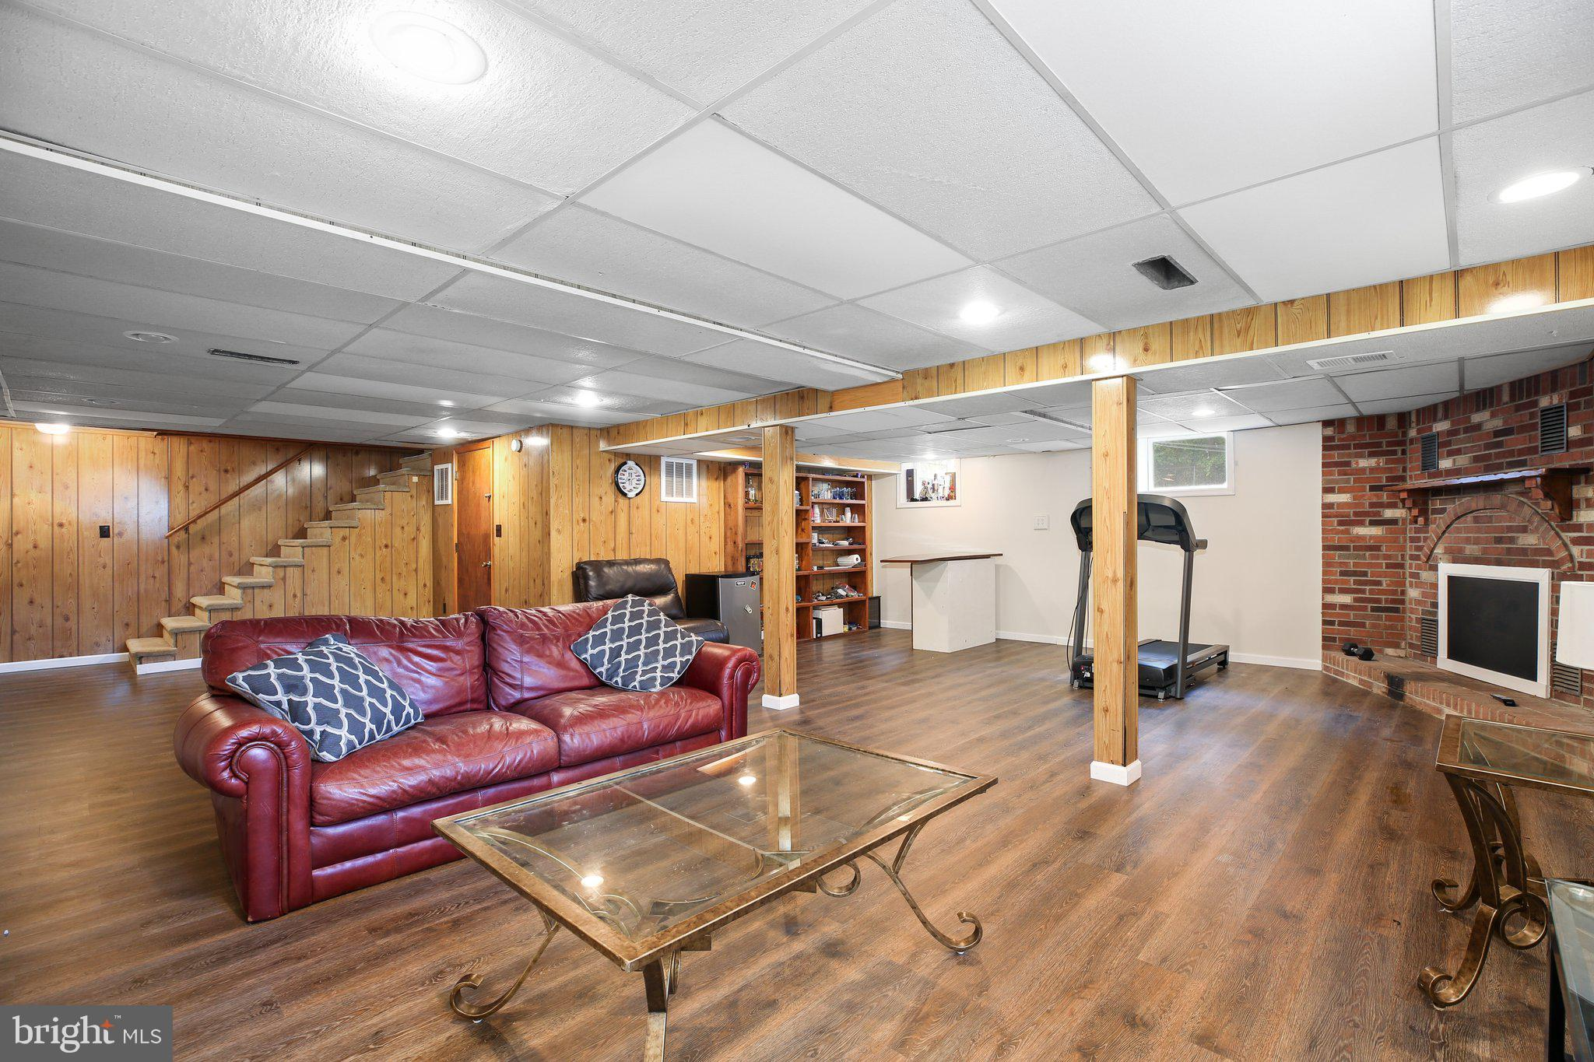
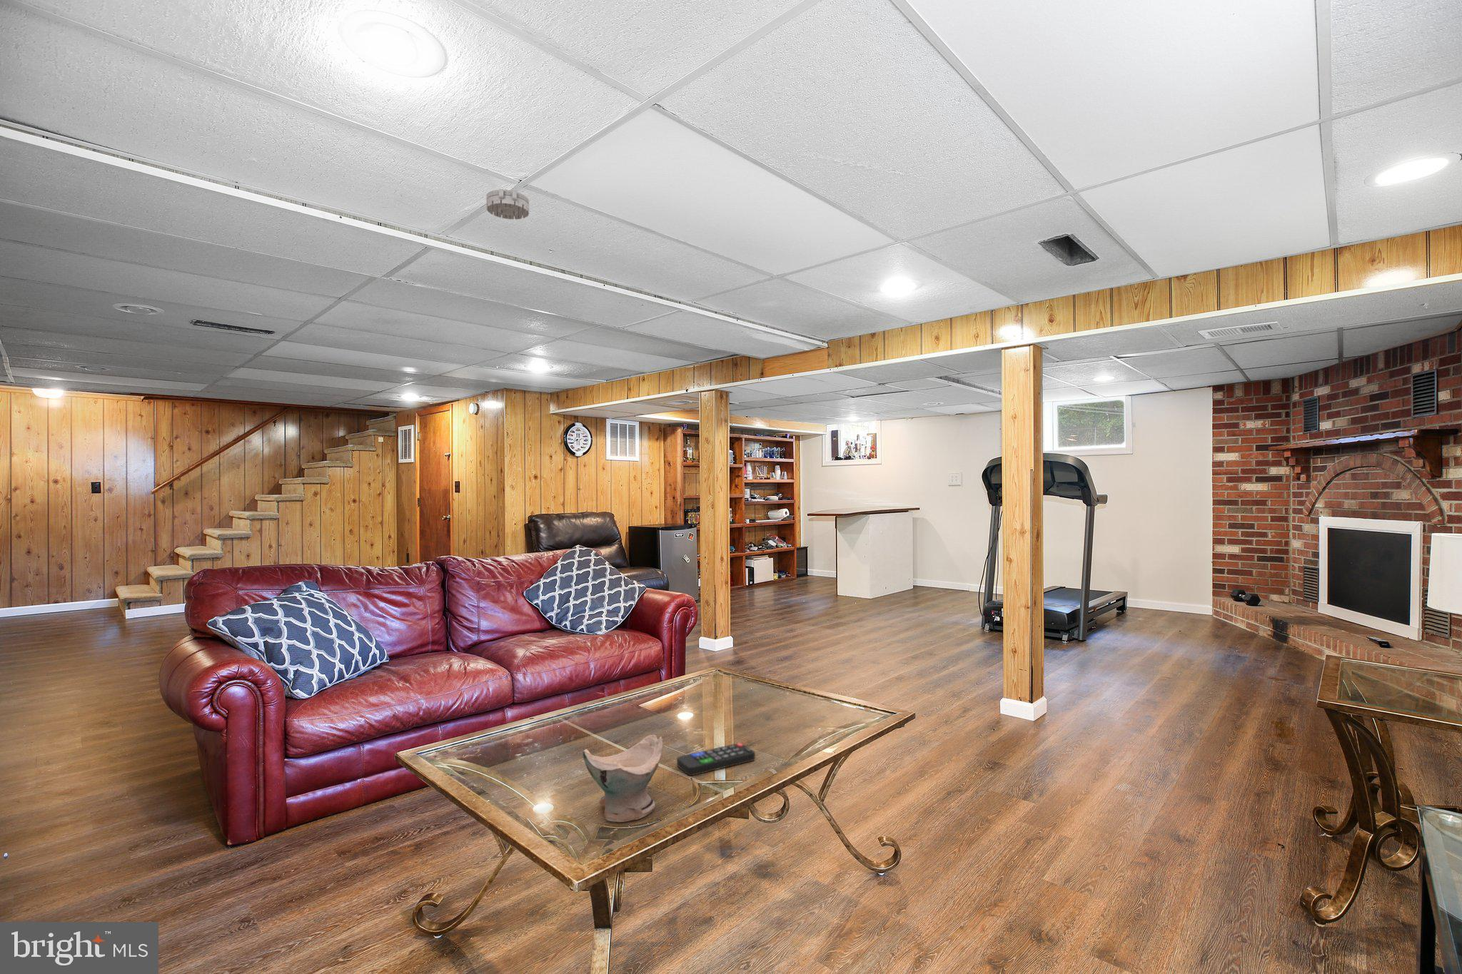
+ smoke detector [486,188,529,221]
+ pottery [583,734,663,823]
+ remote control [676,742,755,776]
